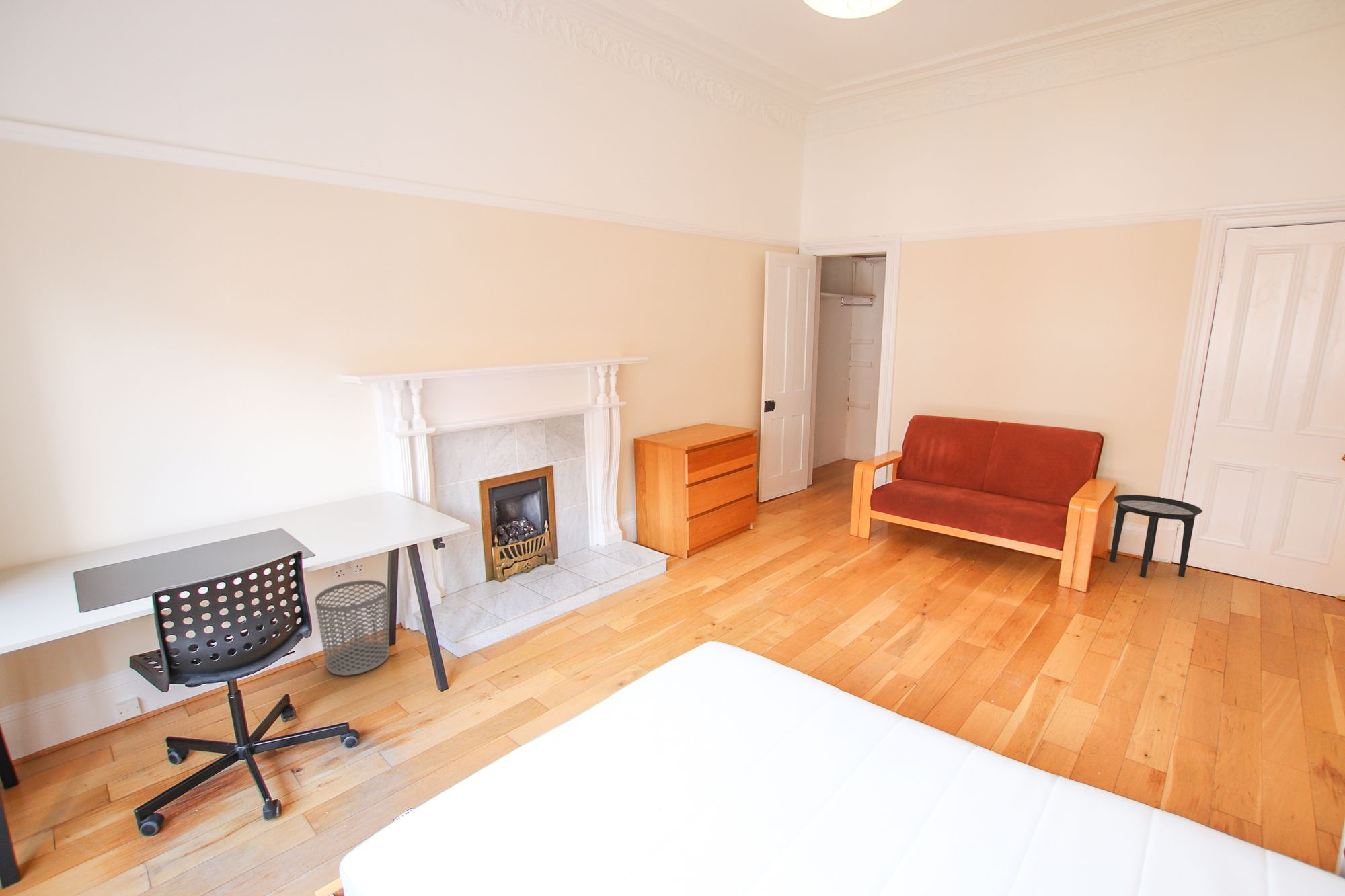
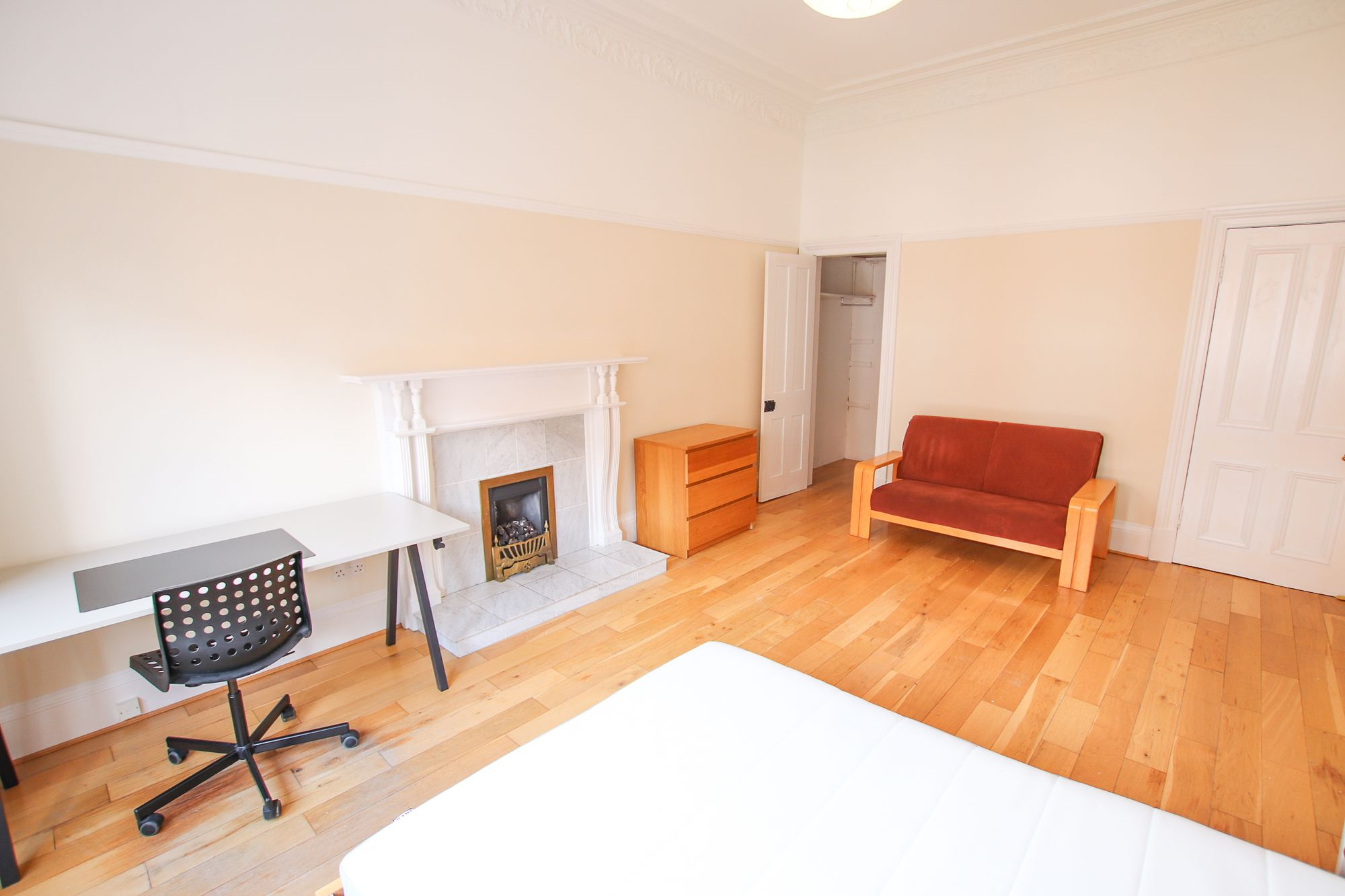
- side table [1109,494,1203,578]
- waste bin [314,579,390,676]
